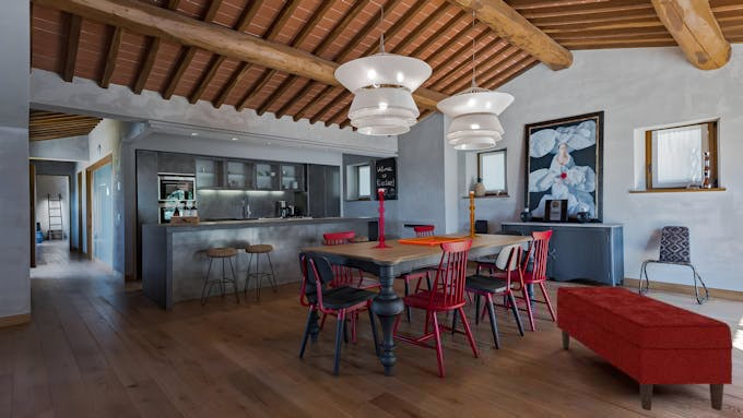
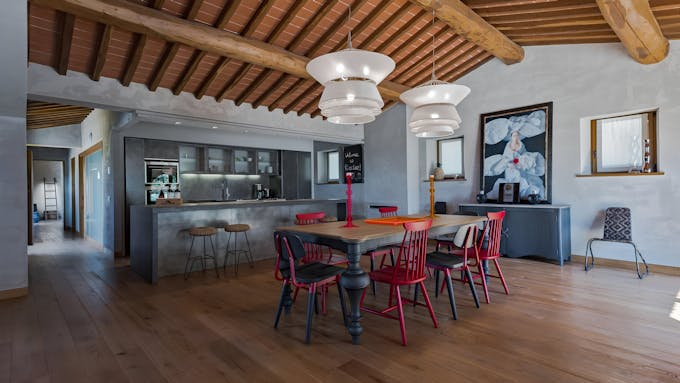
- bench [555,285,734,411]
